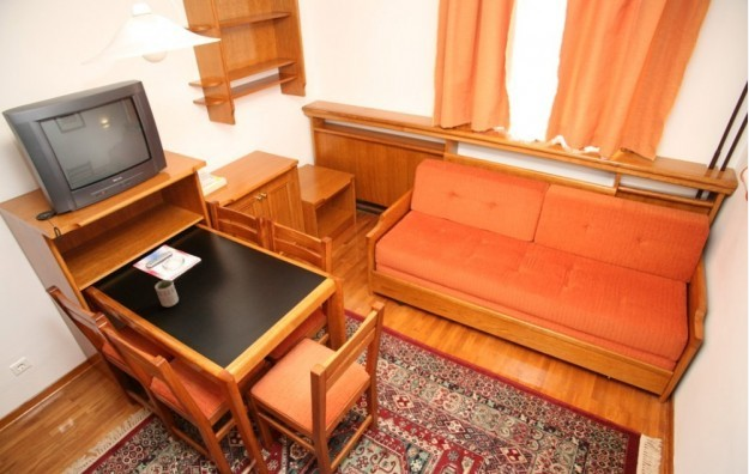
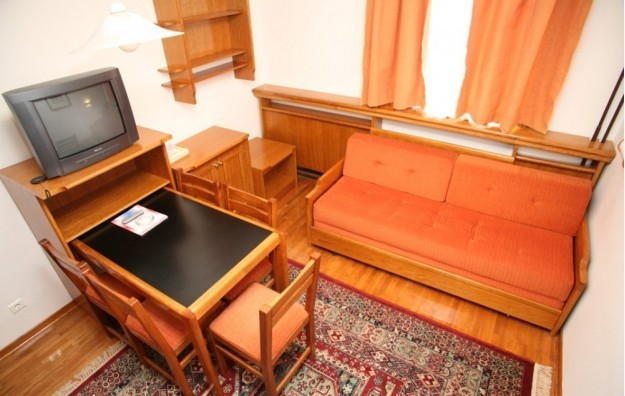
- cup [153,279,180,308]
